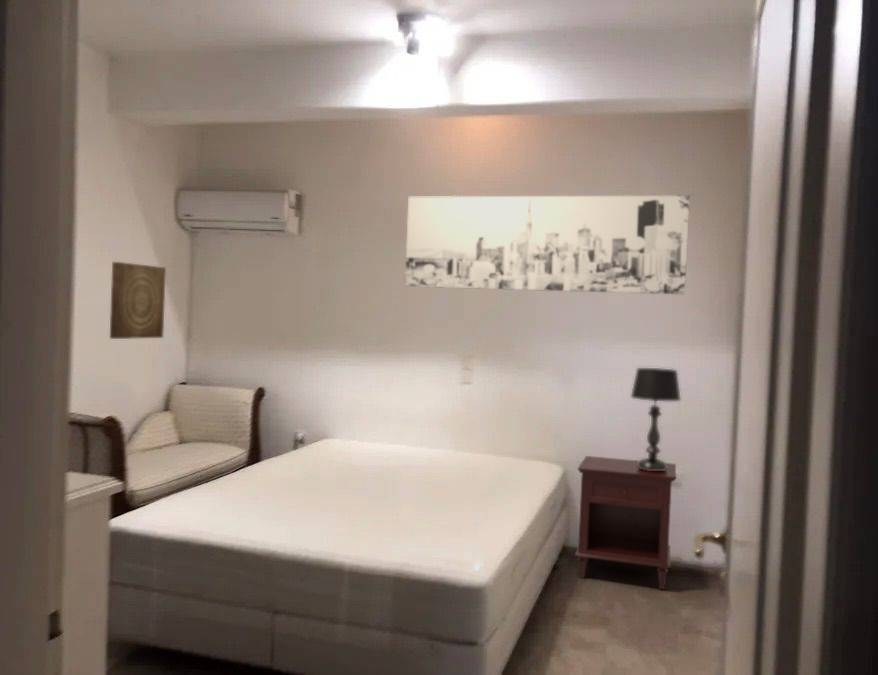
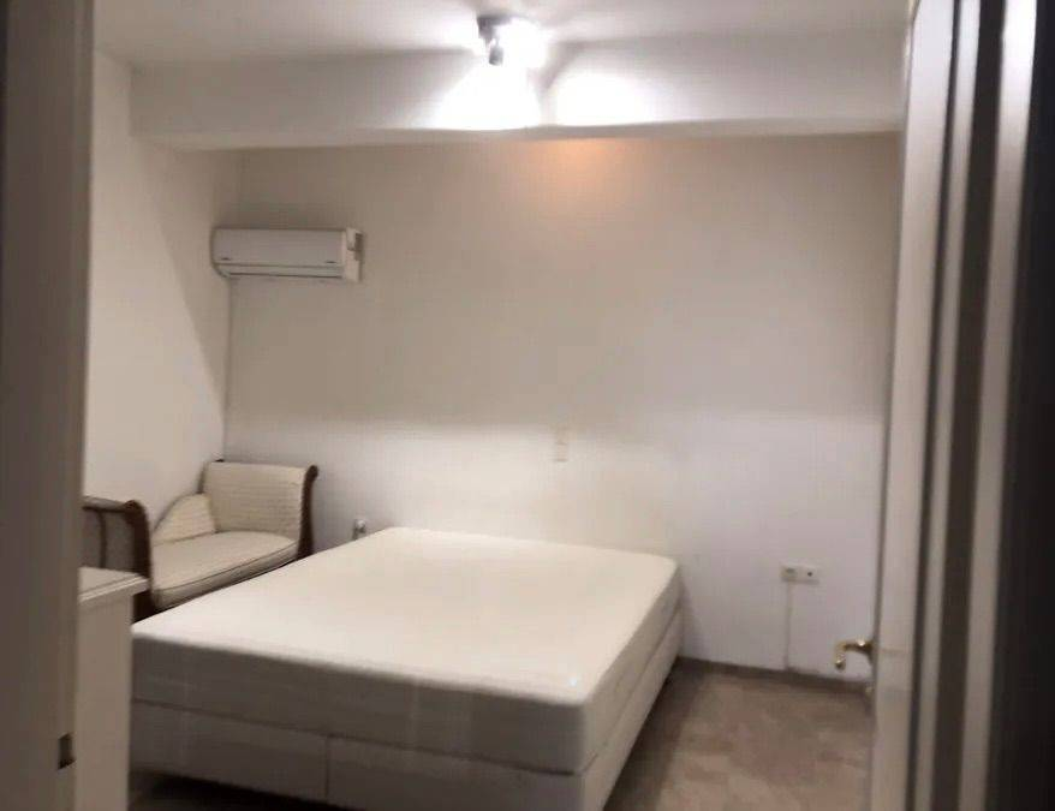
- nightstand [574,455,677,590]
- wall art [109,261,167,340]
- wall art [404,195,691,295]
- table lamp [630,367,682,471]
